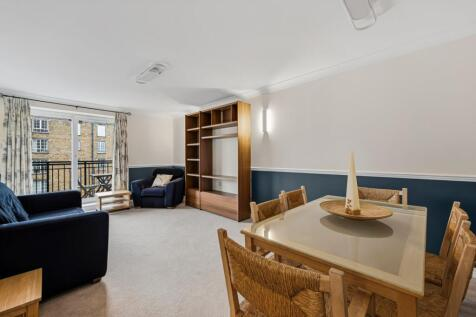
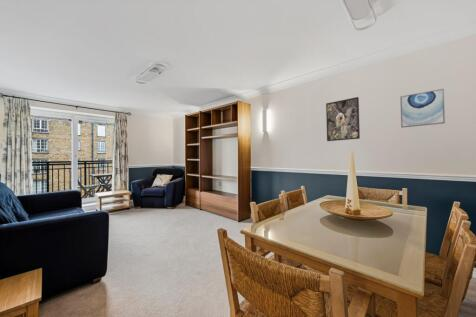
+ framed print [325,96,361,142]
+ wall art [399,88,446,129]
